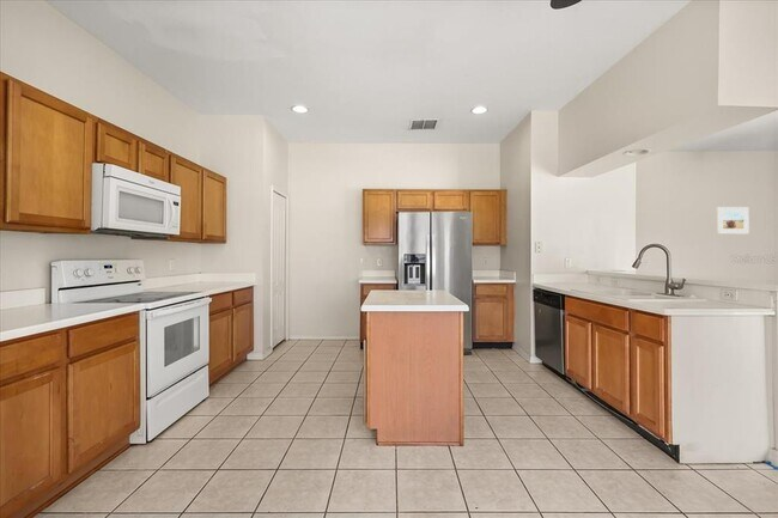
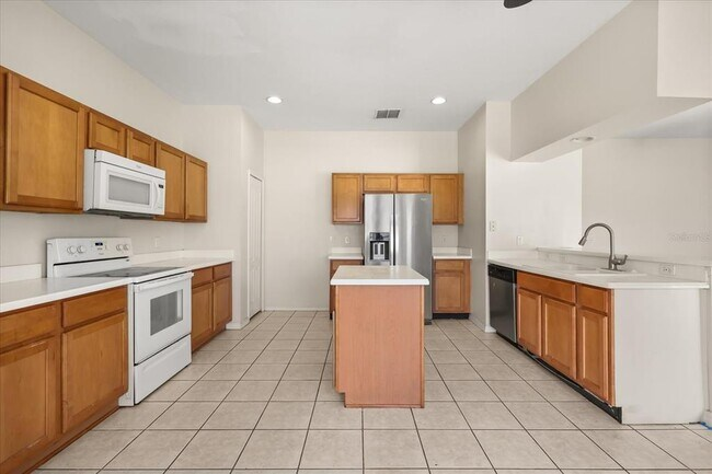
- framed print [716,206,750,234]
